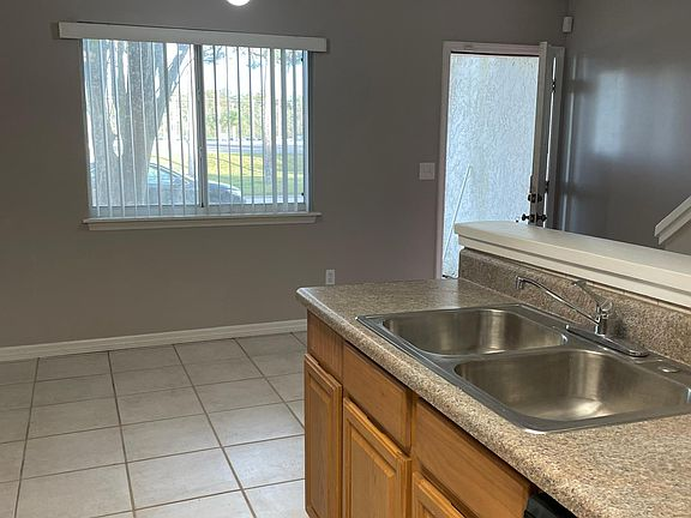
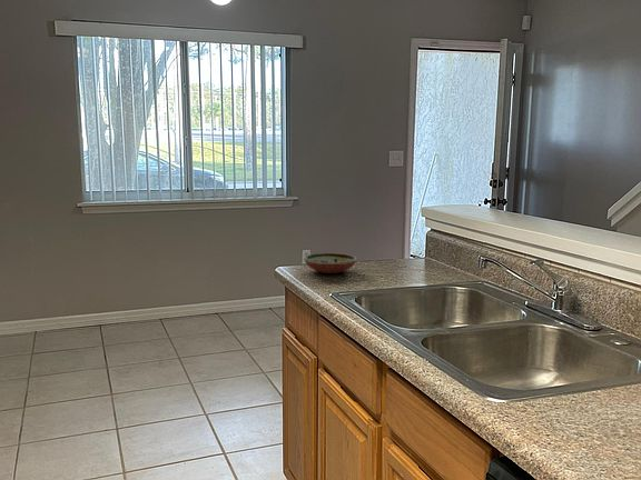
+ decorative bowl [303,252,357,274]
